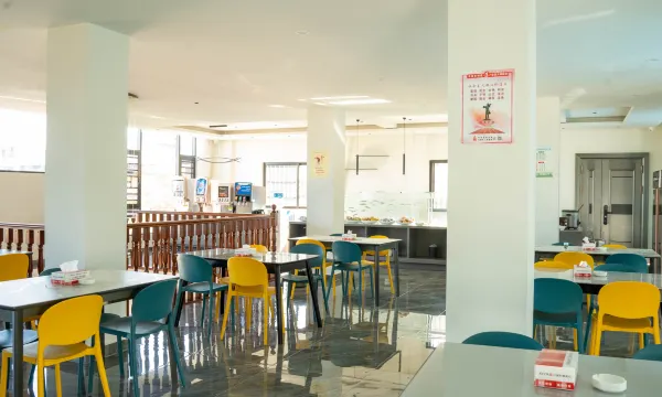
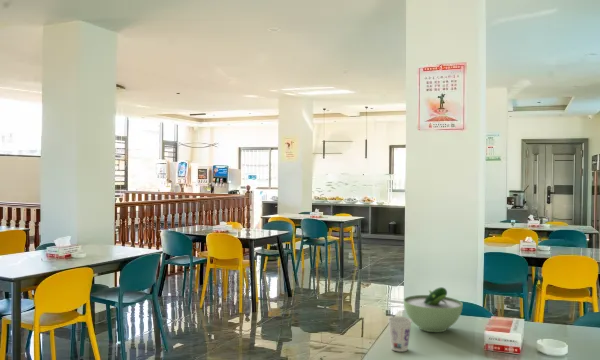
+ soup bowl [403,286,464,333]
+ cup [387,316,413,353]
